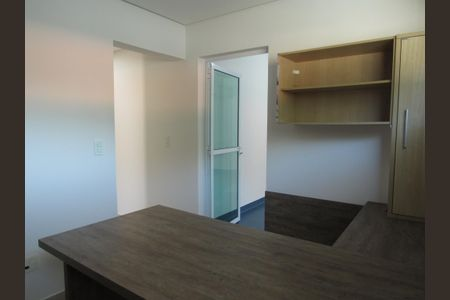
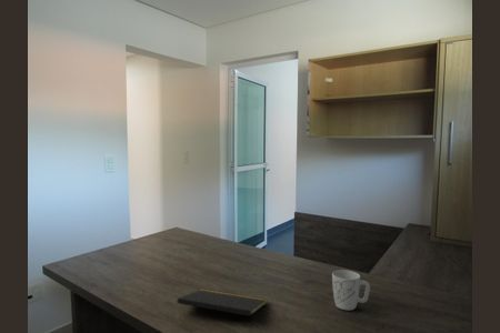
+ mug [331,269,371,311]
+ notepad [177,287,268,329]
